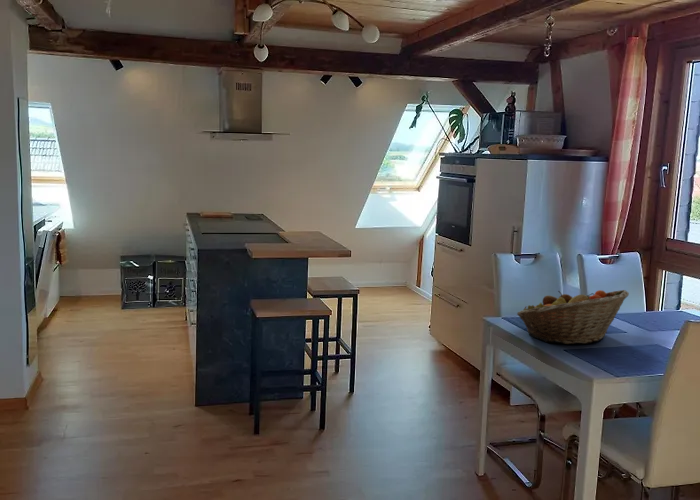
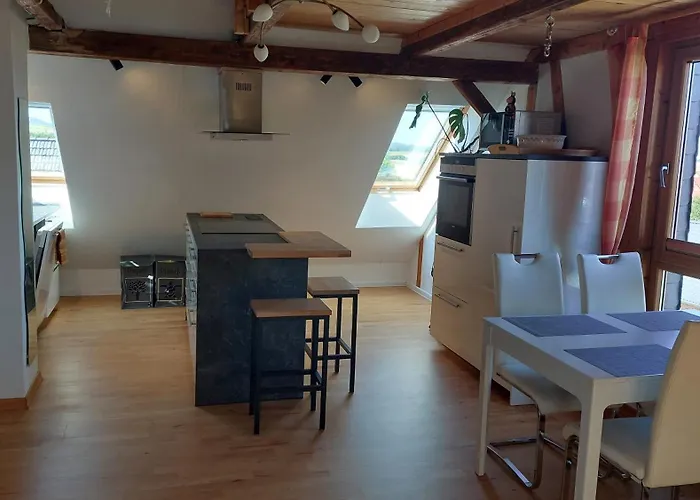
- fruit basket [516,289,630,345]
